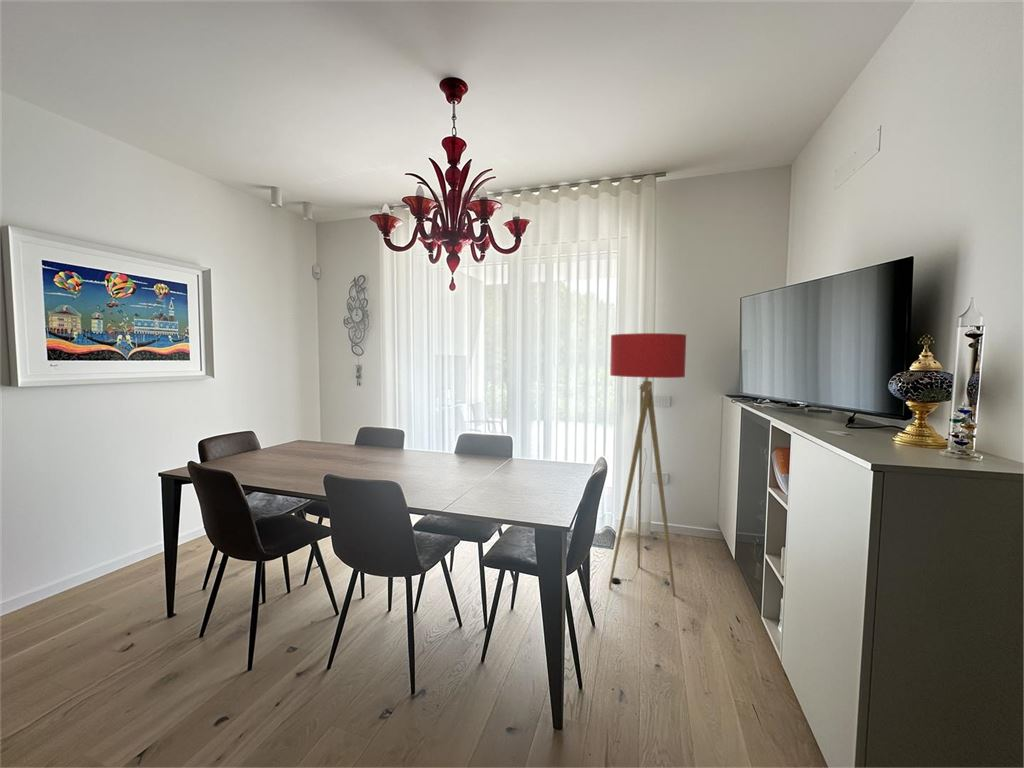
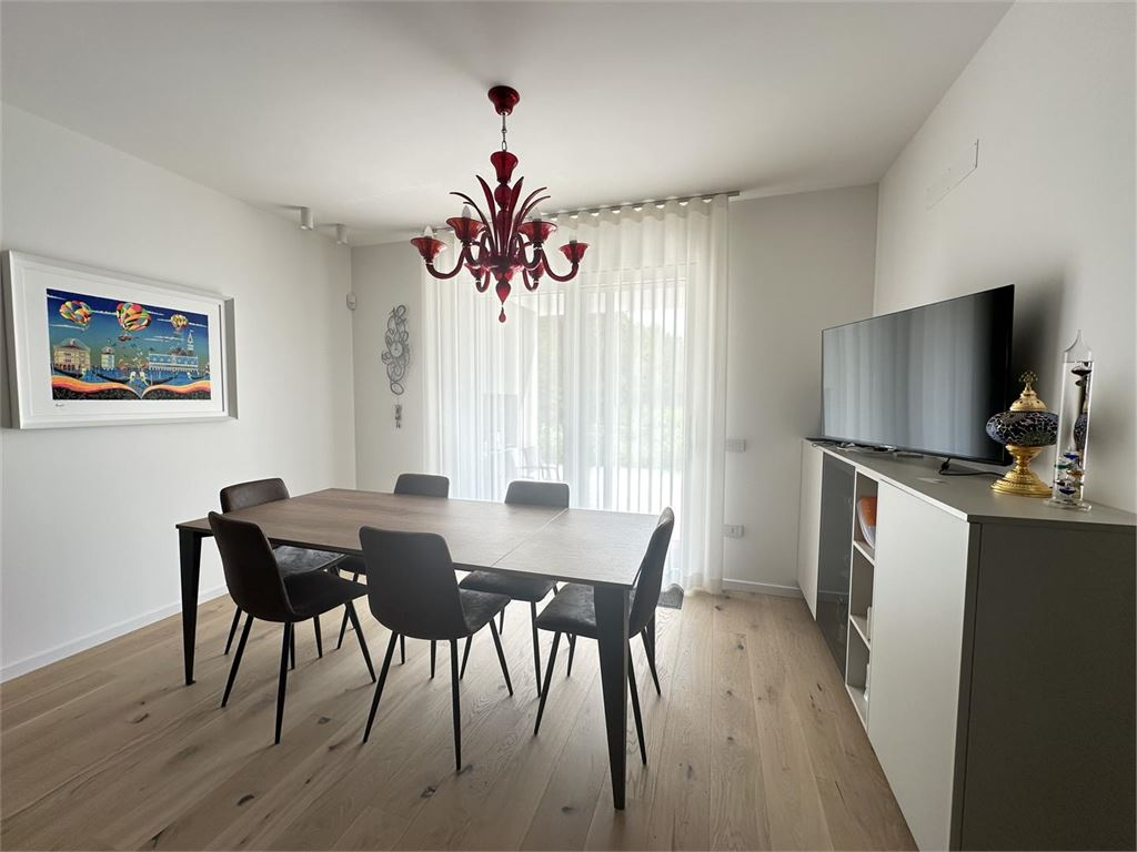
- floor lamp [608,332,687,597]
